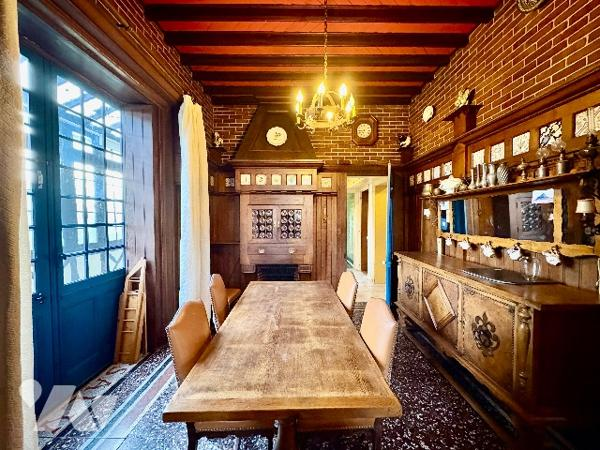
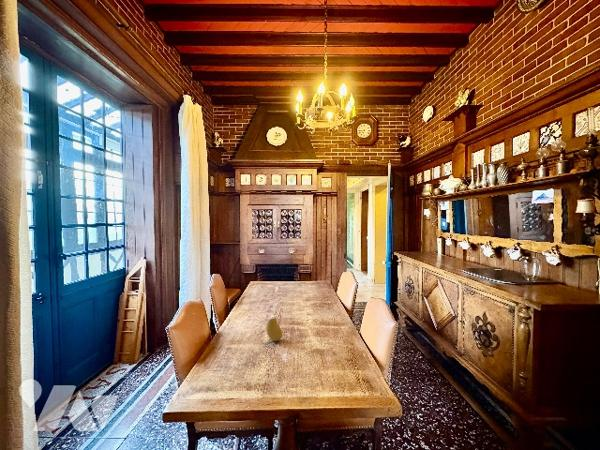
+ fruit [265,317,283,342]
